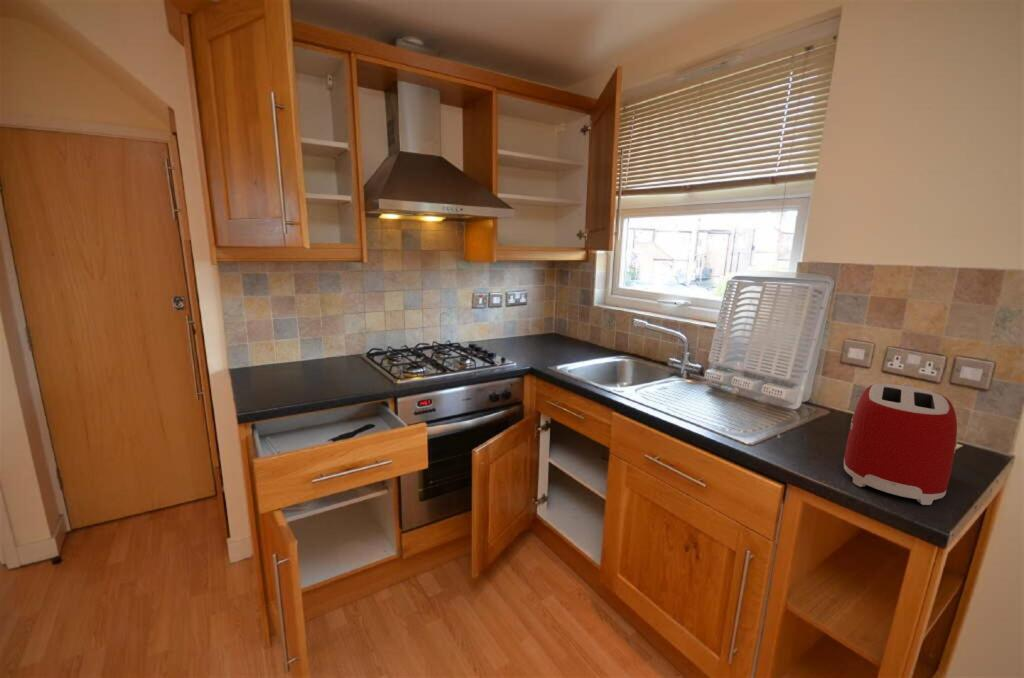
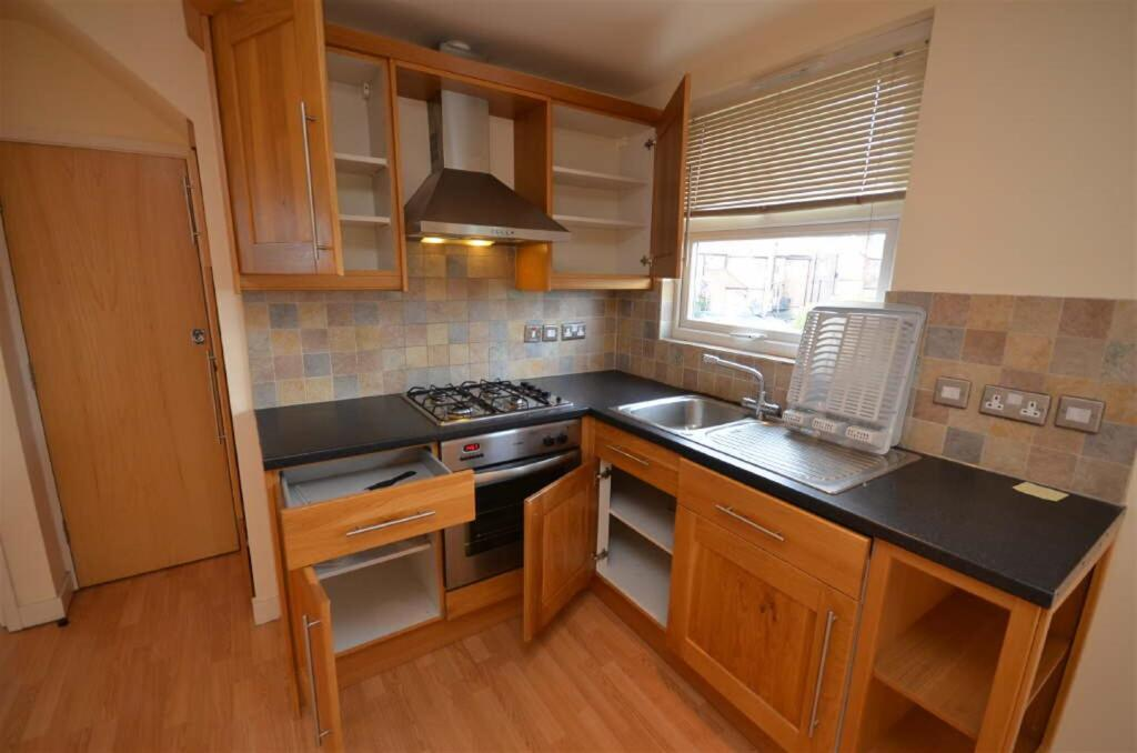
- toaster [843,382,958,506]
